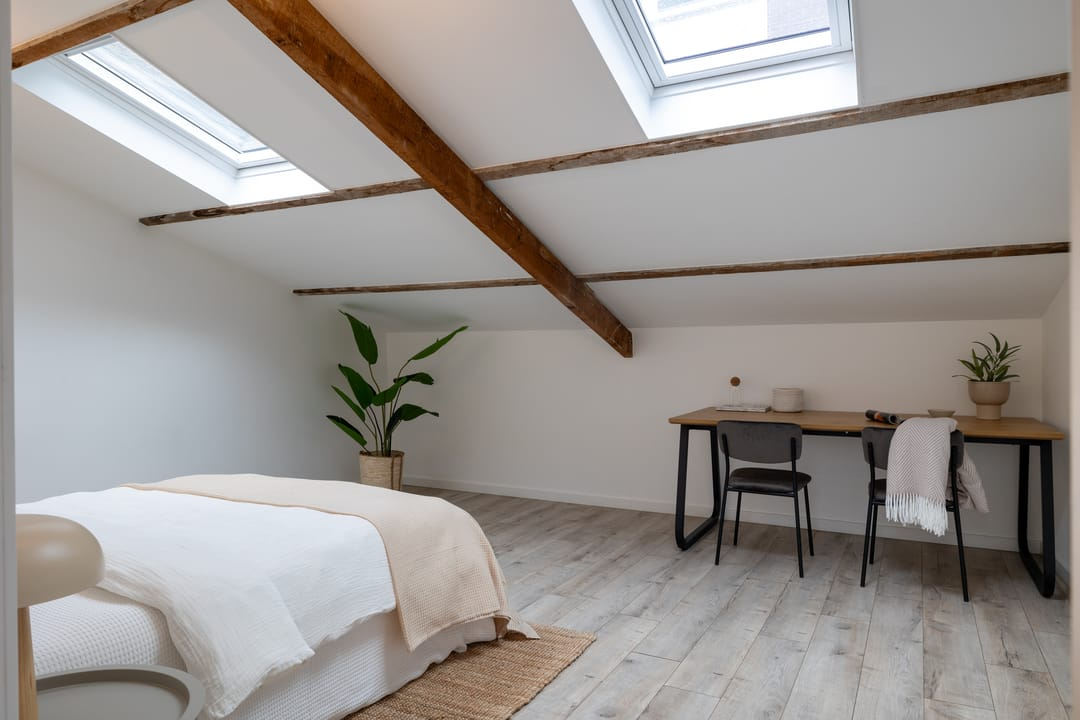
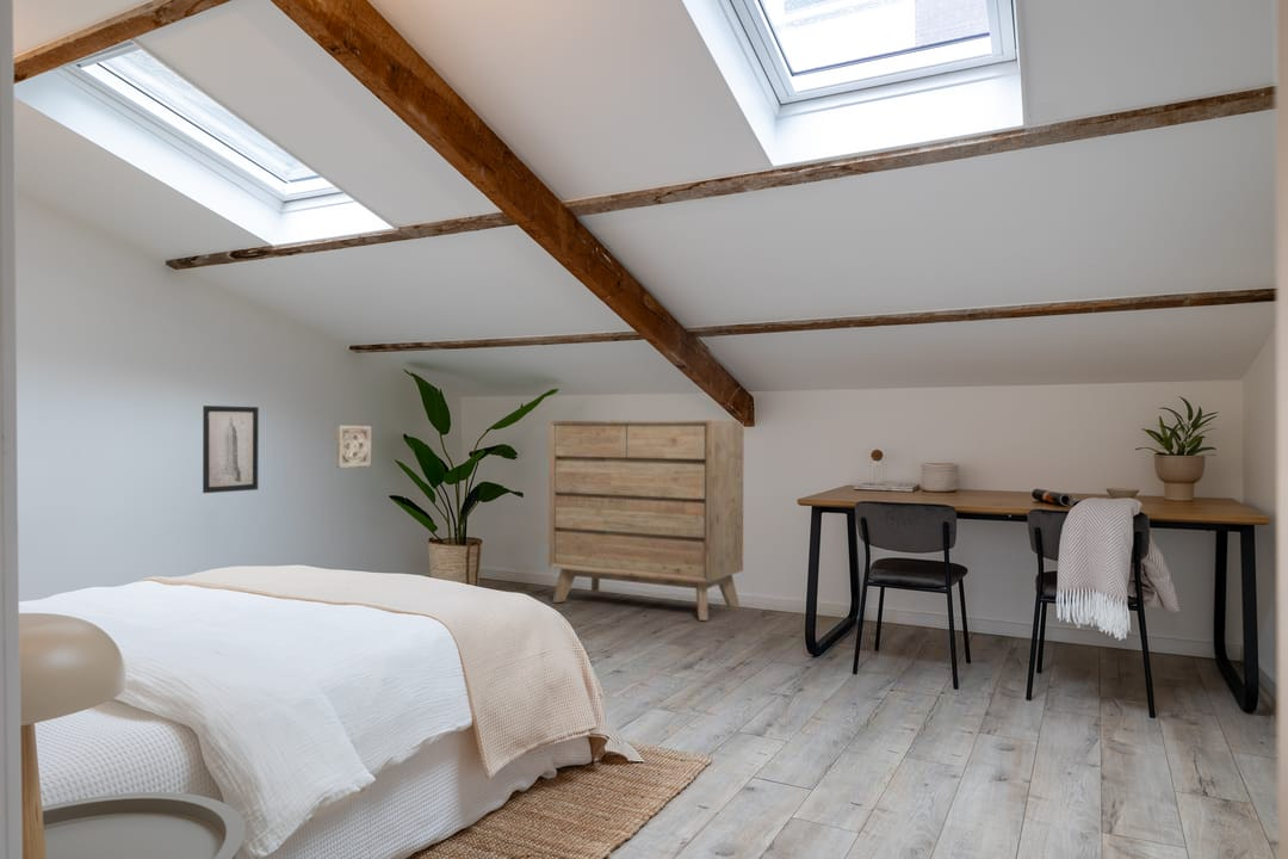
+ wall art [202,404,260,494]
+ wall ornament [335,424,373,469]
+ dresser [547,419,744,622]
